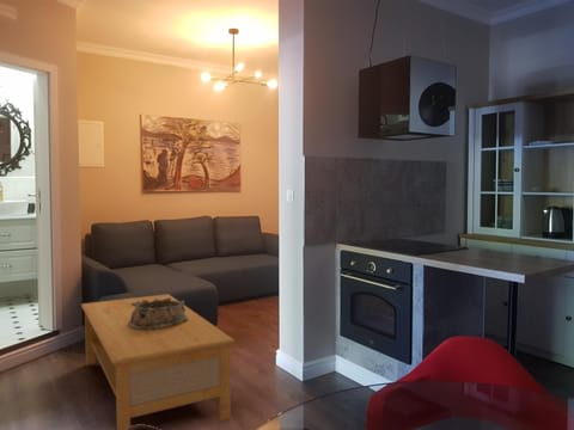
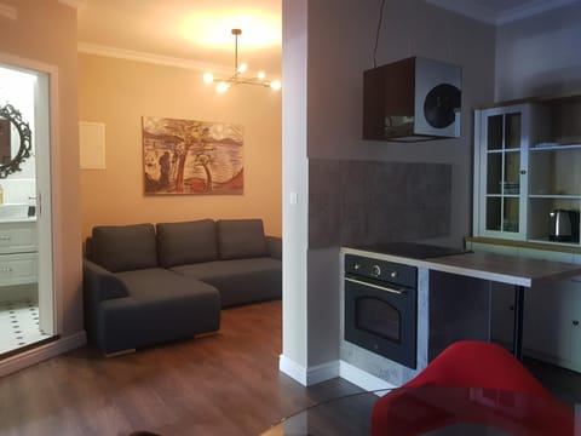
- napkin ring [128,297,188,330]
- coffee table [80,293,237,430]
